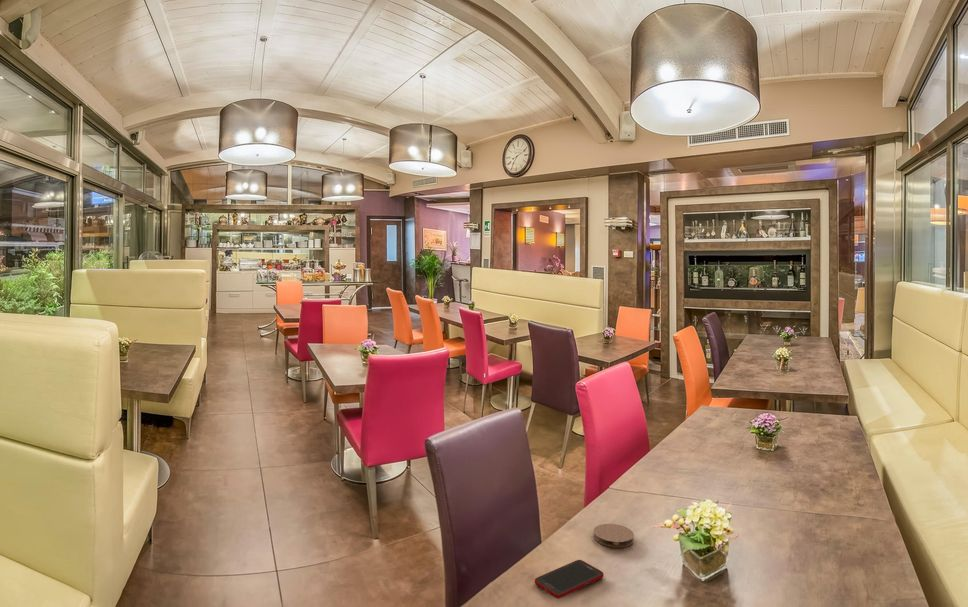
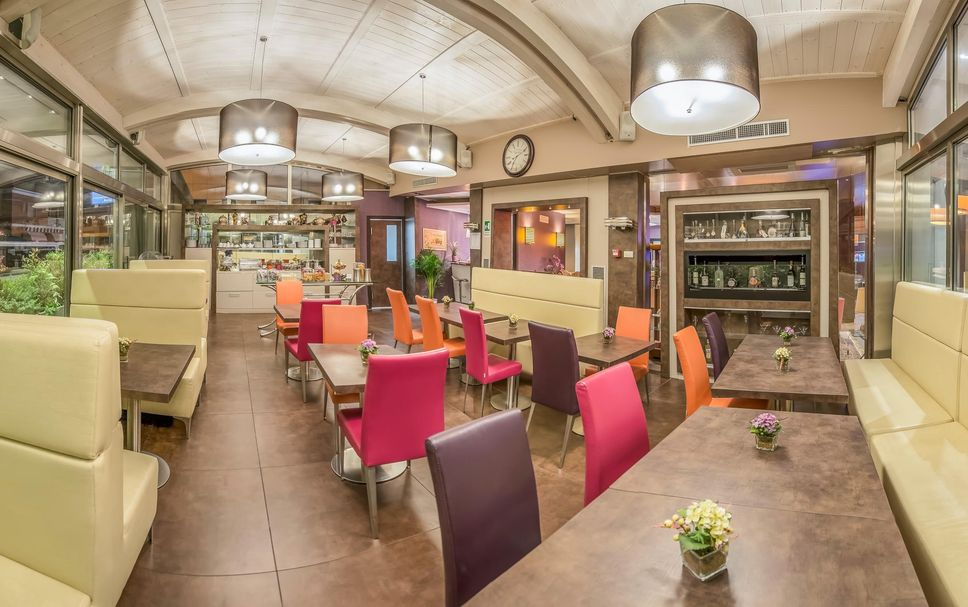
- cell phone [534,559,605,600]
- coaster [593,523,635,548]
